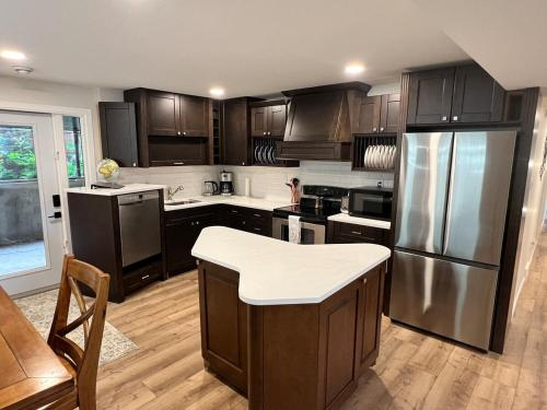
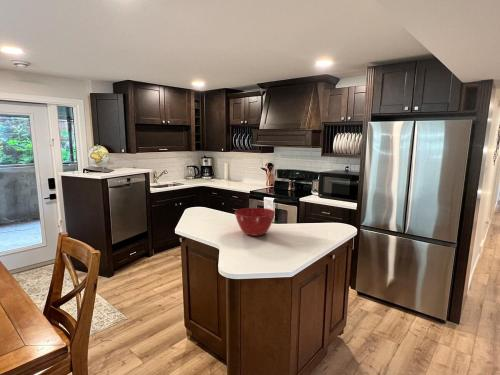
+ mixing bowl [234,207,276,237]
